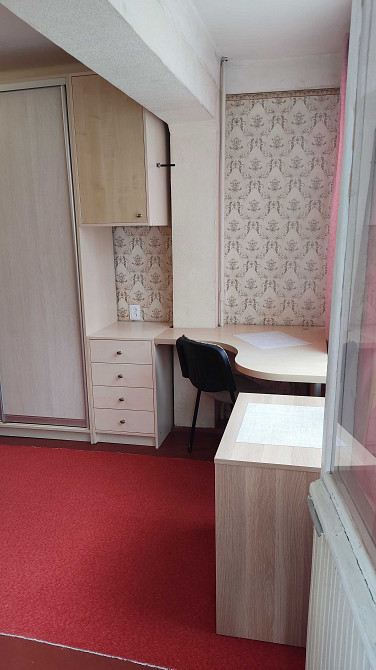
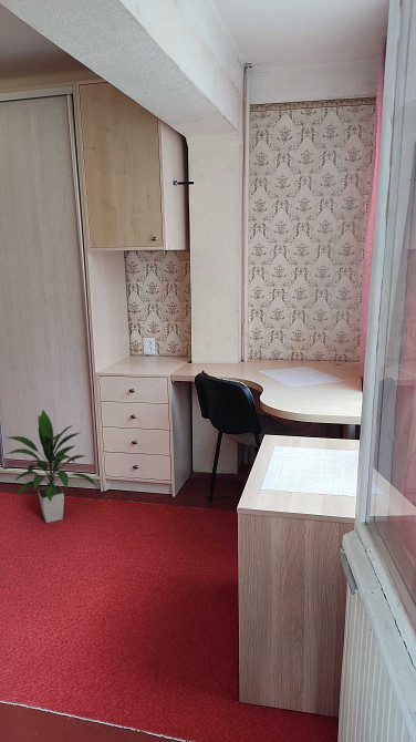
+ indoor plant [6,409,100,524]
